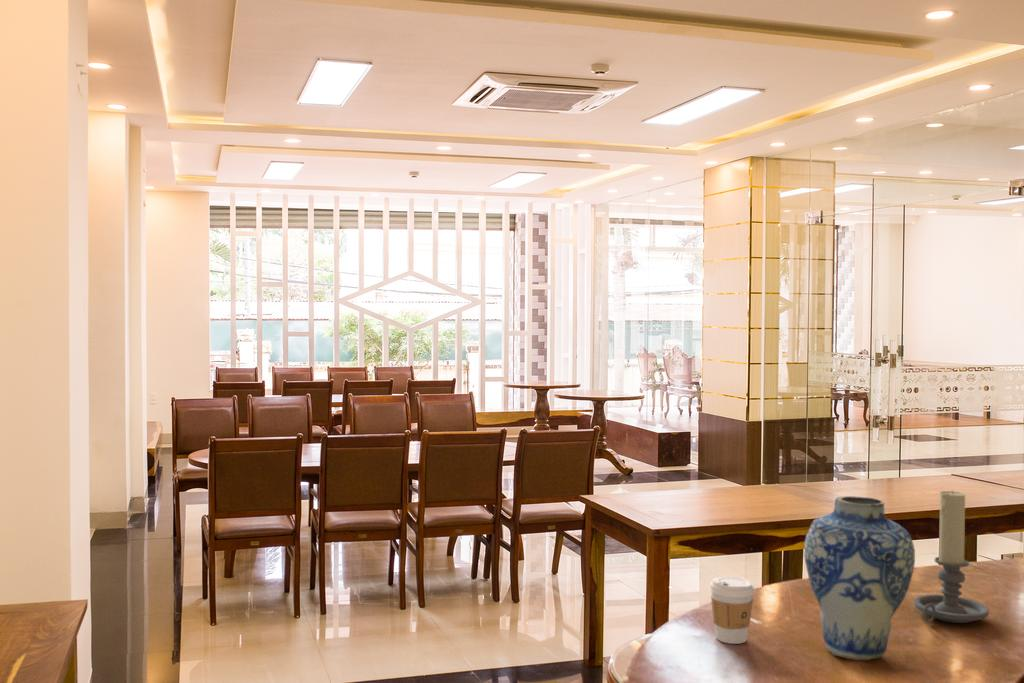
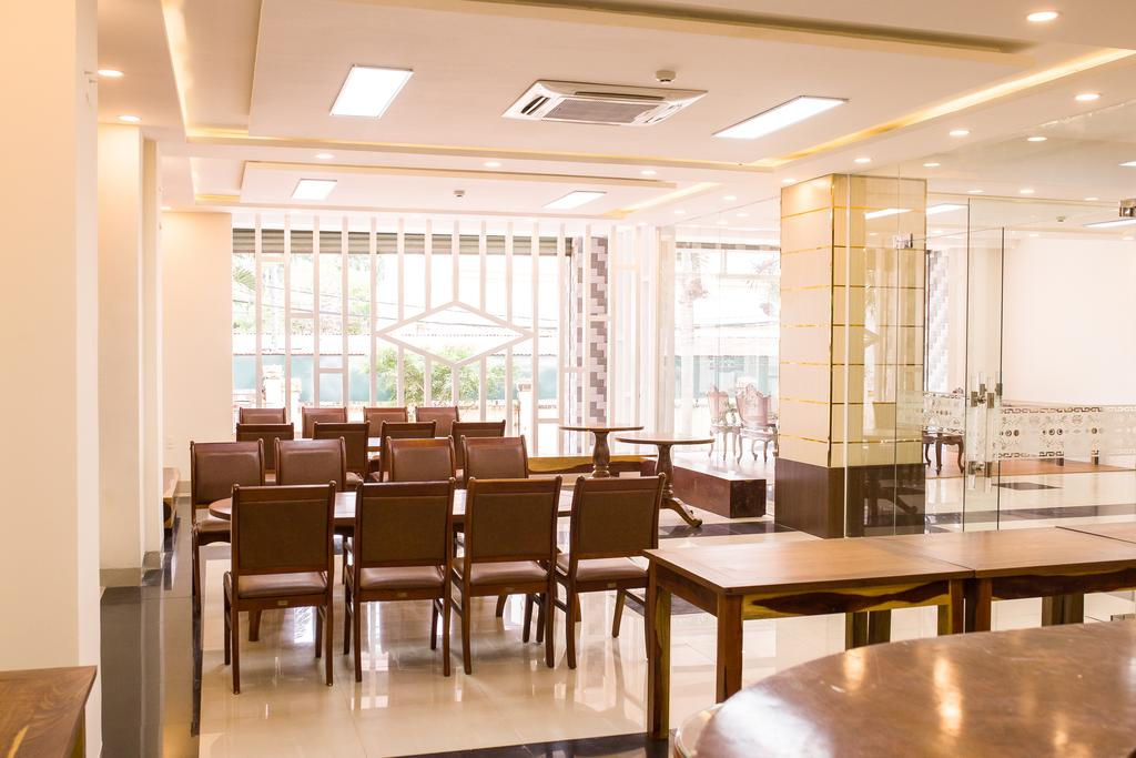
- candle holder [913,489,990,624]
- coffee cup [709,576,756,645]
- vase [803,495,916,661]
